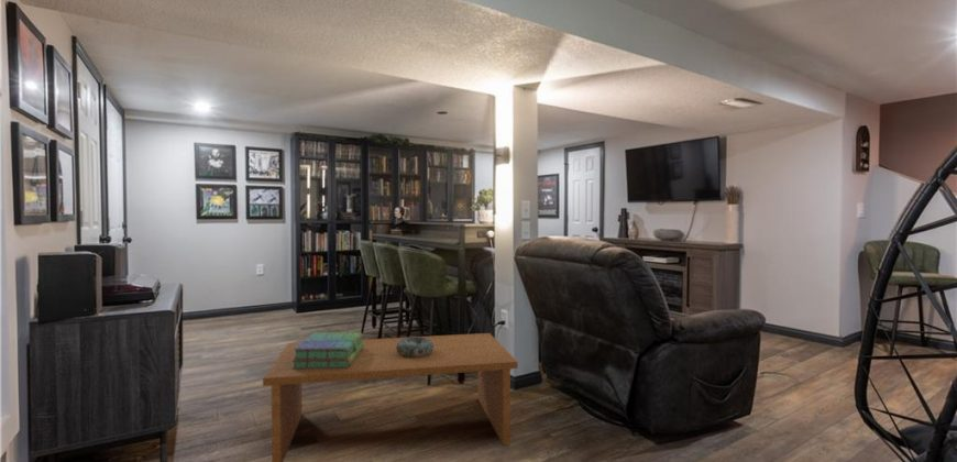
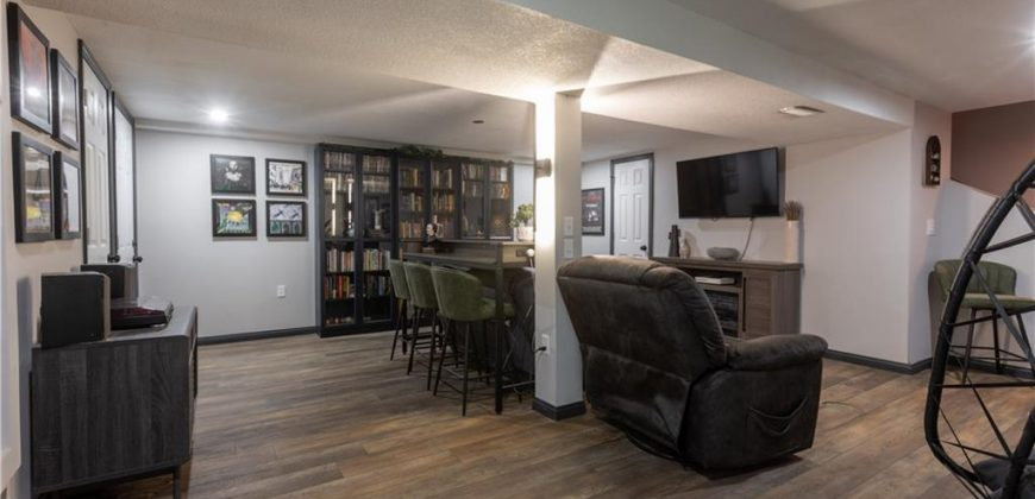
- decorative bowl [396,337,433,356]
- coffee table [262,332,519,462]
- stack of books [292,331,364,369]
